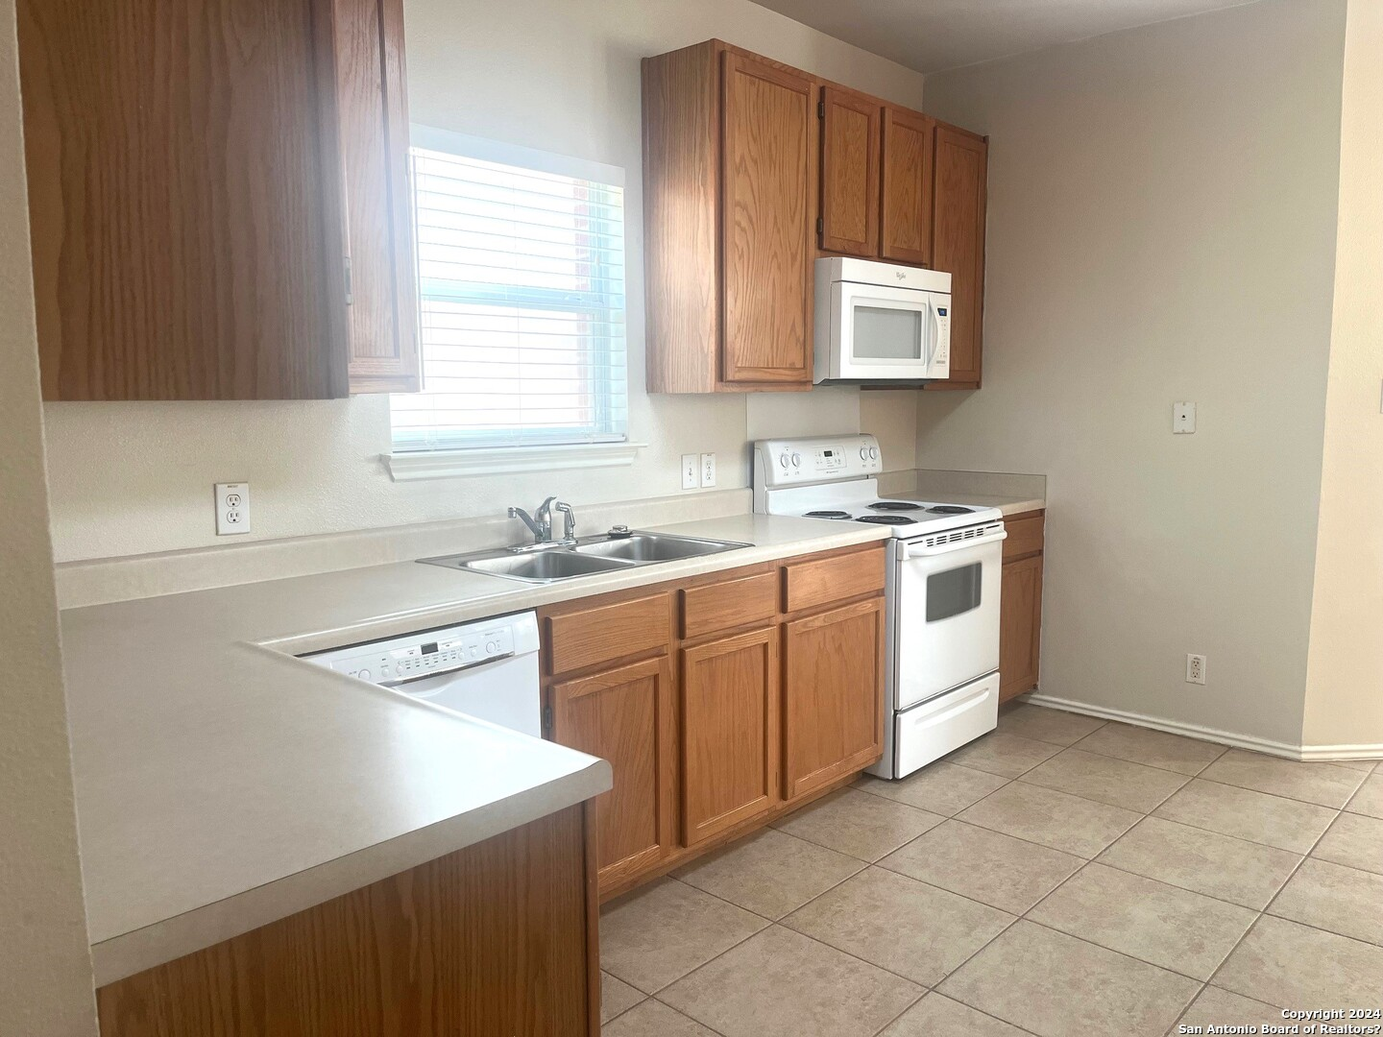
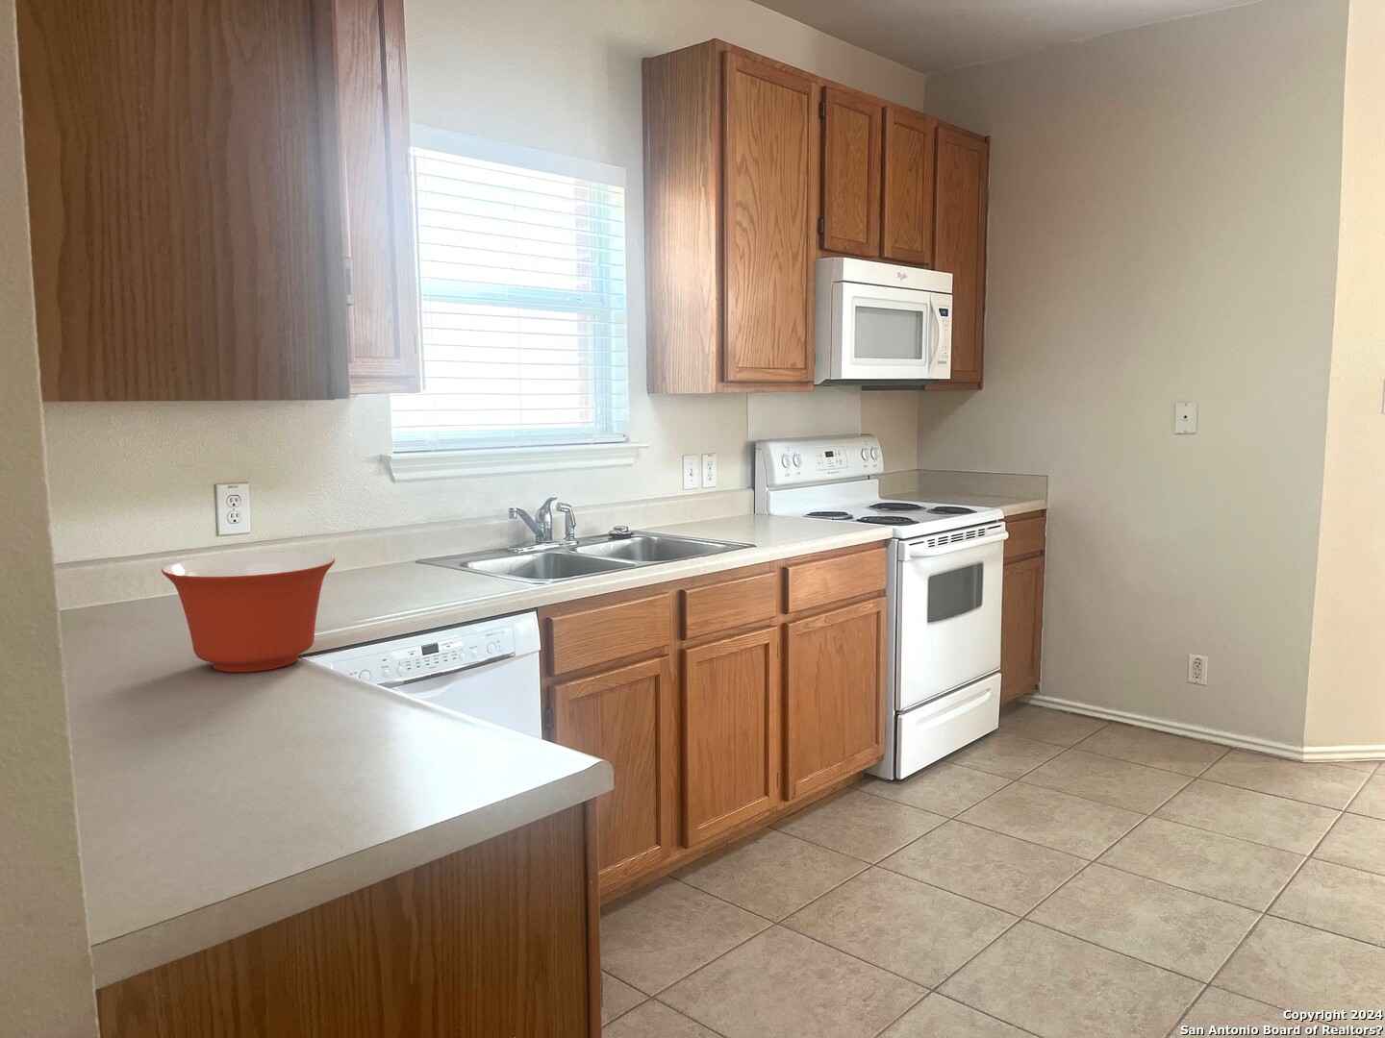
+ mixing bowl [160,552,336,674]
